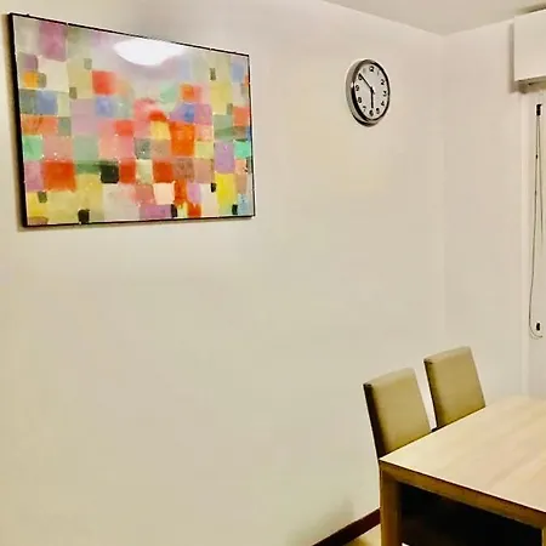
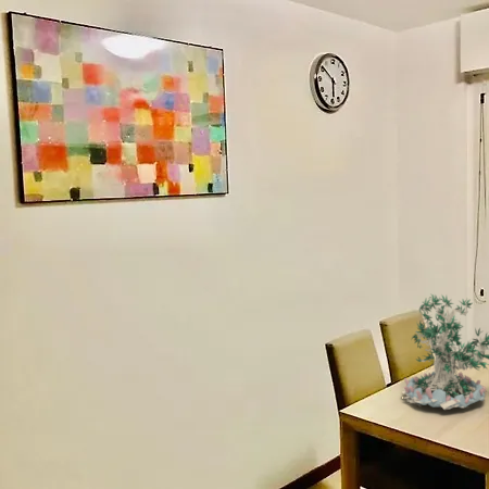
+ plant [401,293,489,411]
